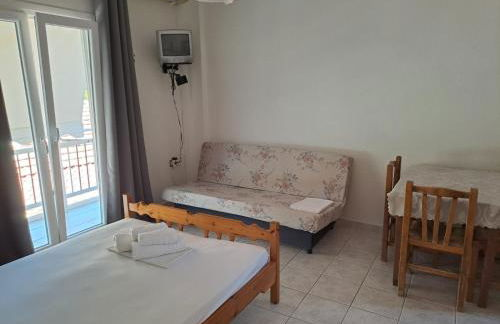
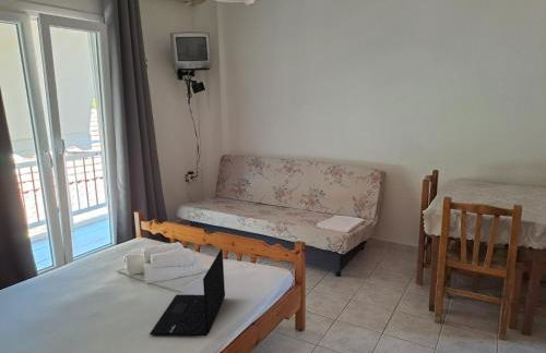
+ laptop [149,247,226,337]
